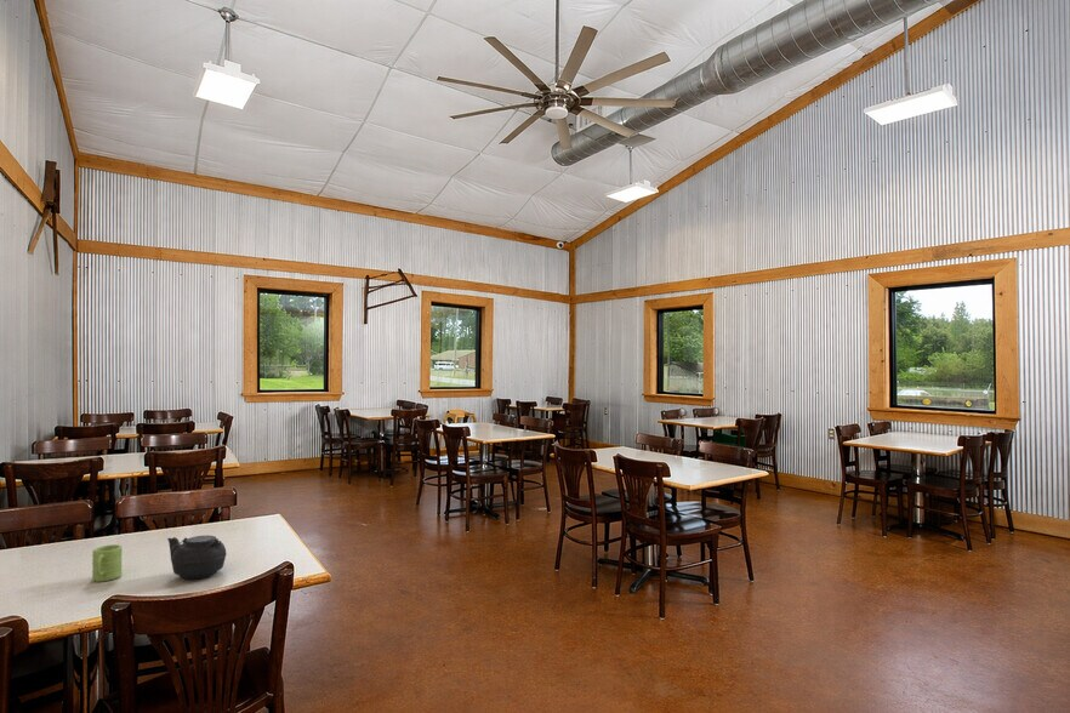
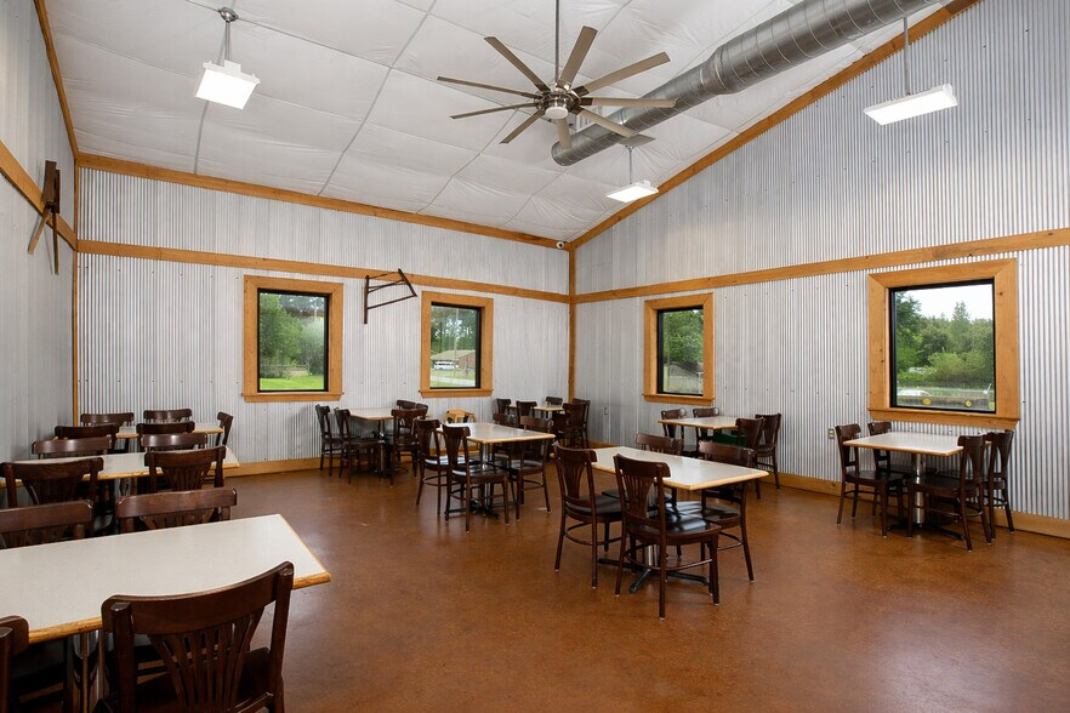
- mug [91,543,124,583]
- teapot [166,535,228,580]
